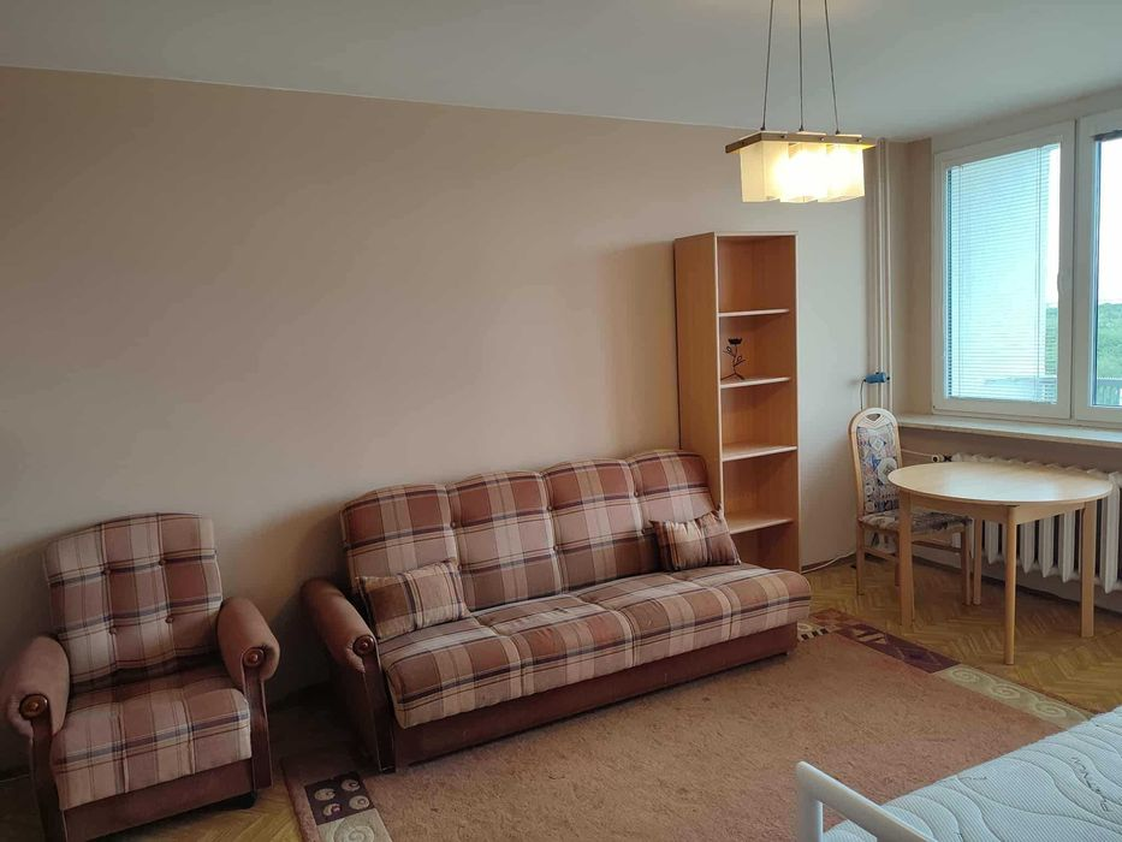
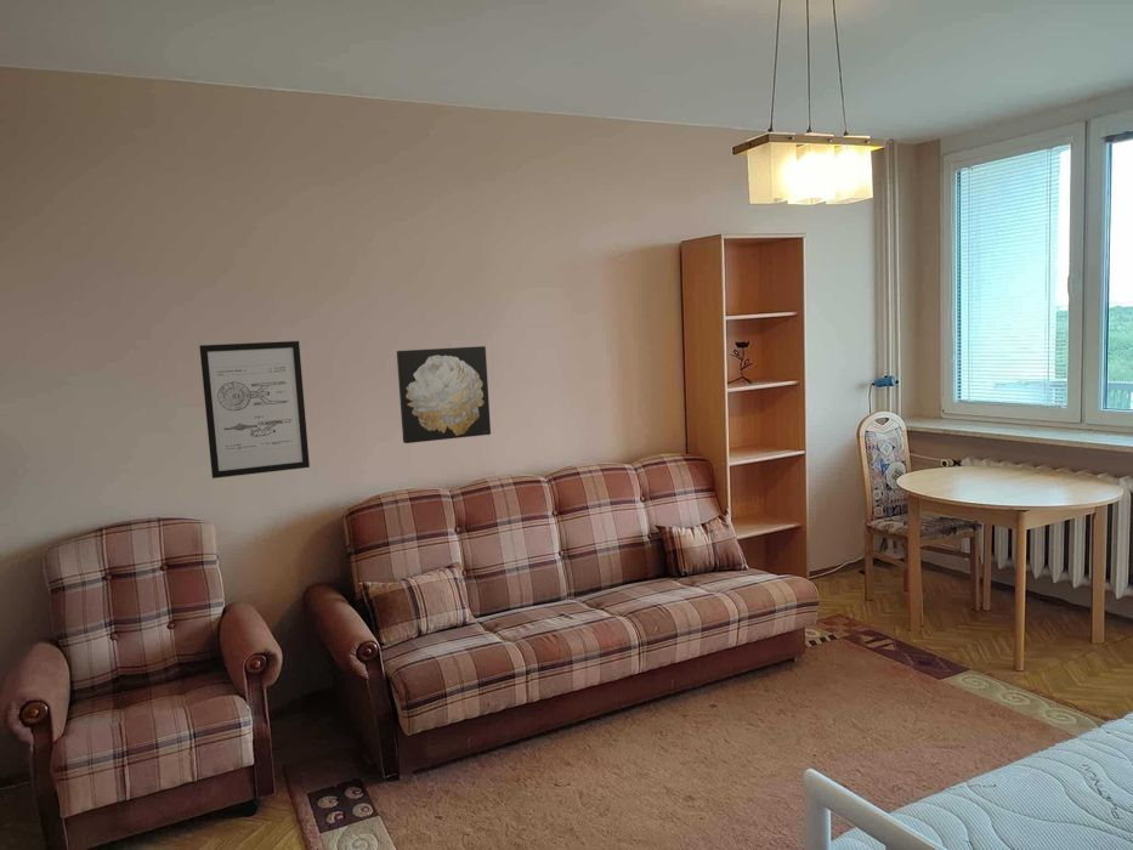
+ wall art [396,345,492,444]
+ wall art [198,340,311,480]
